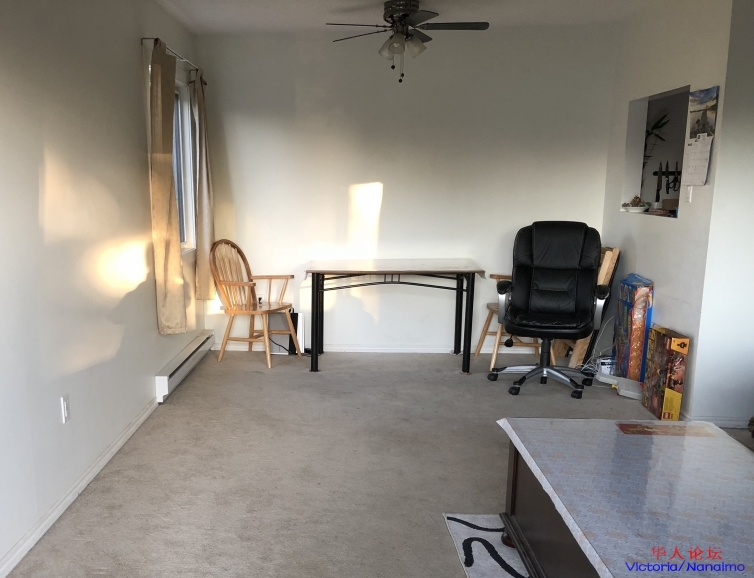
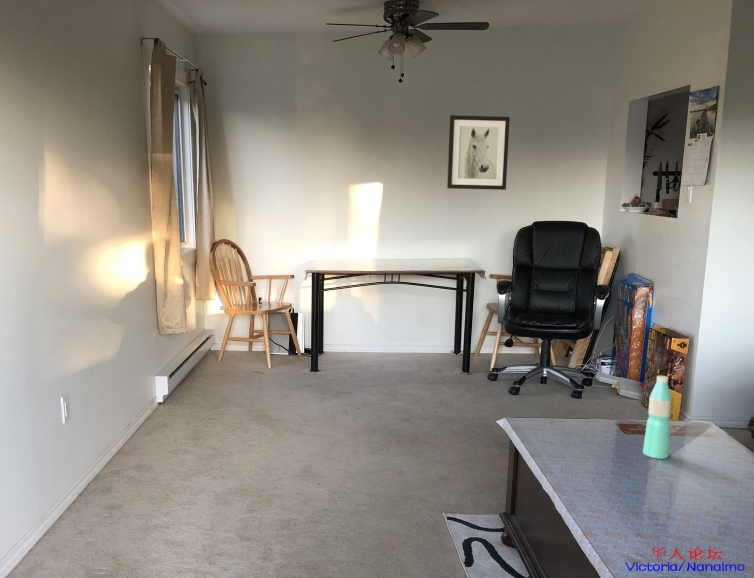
+ wall art [446,114,511,191]
+ water bottle [642,375,673,460]
